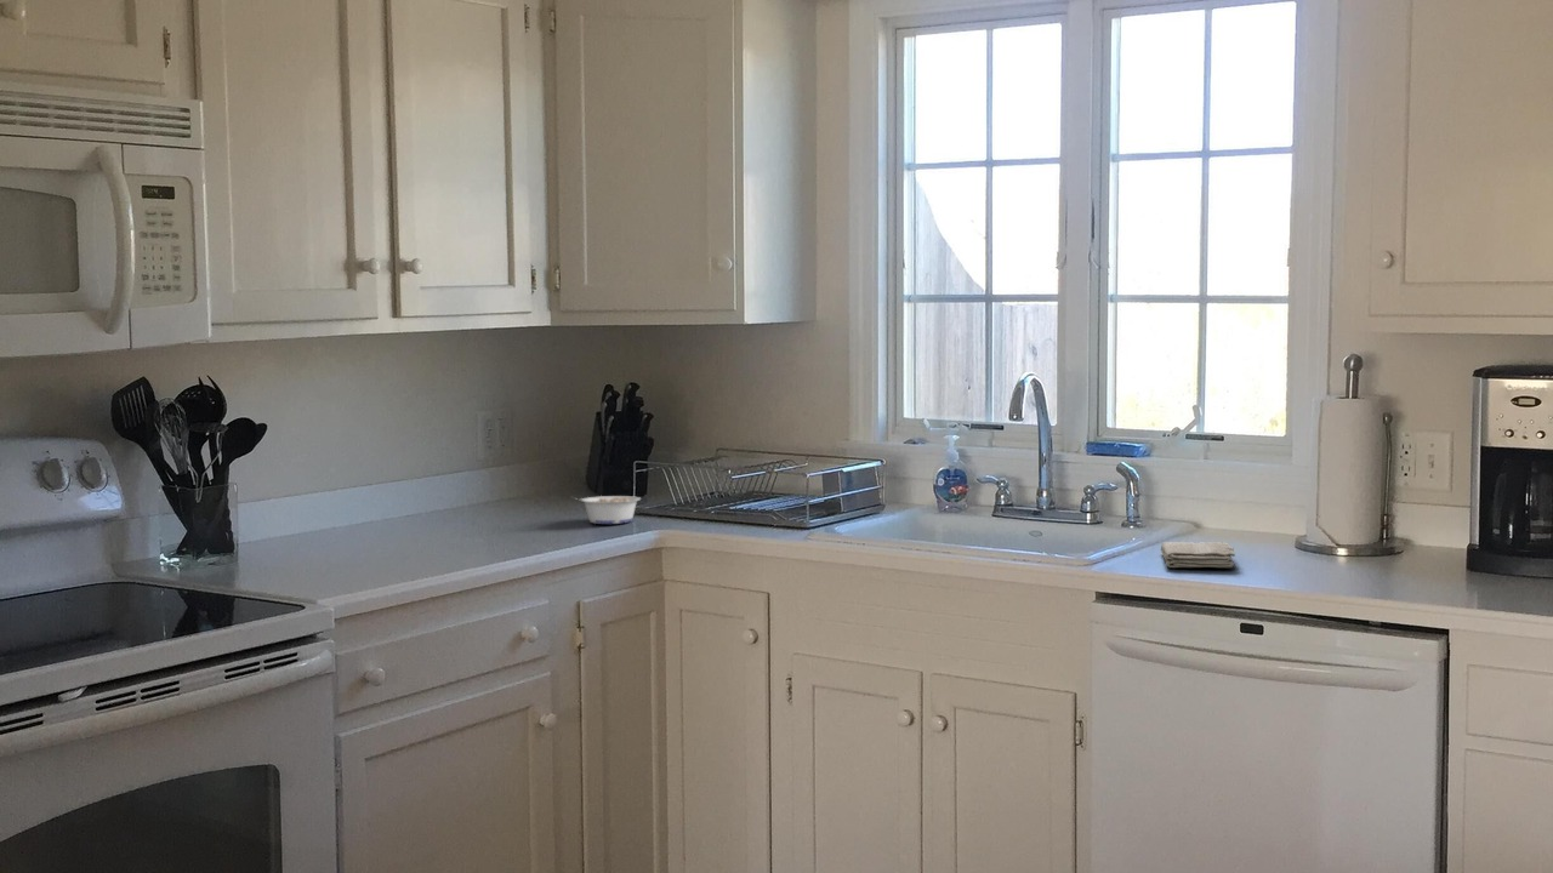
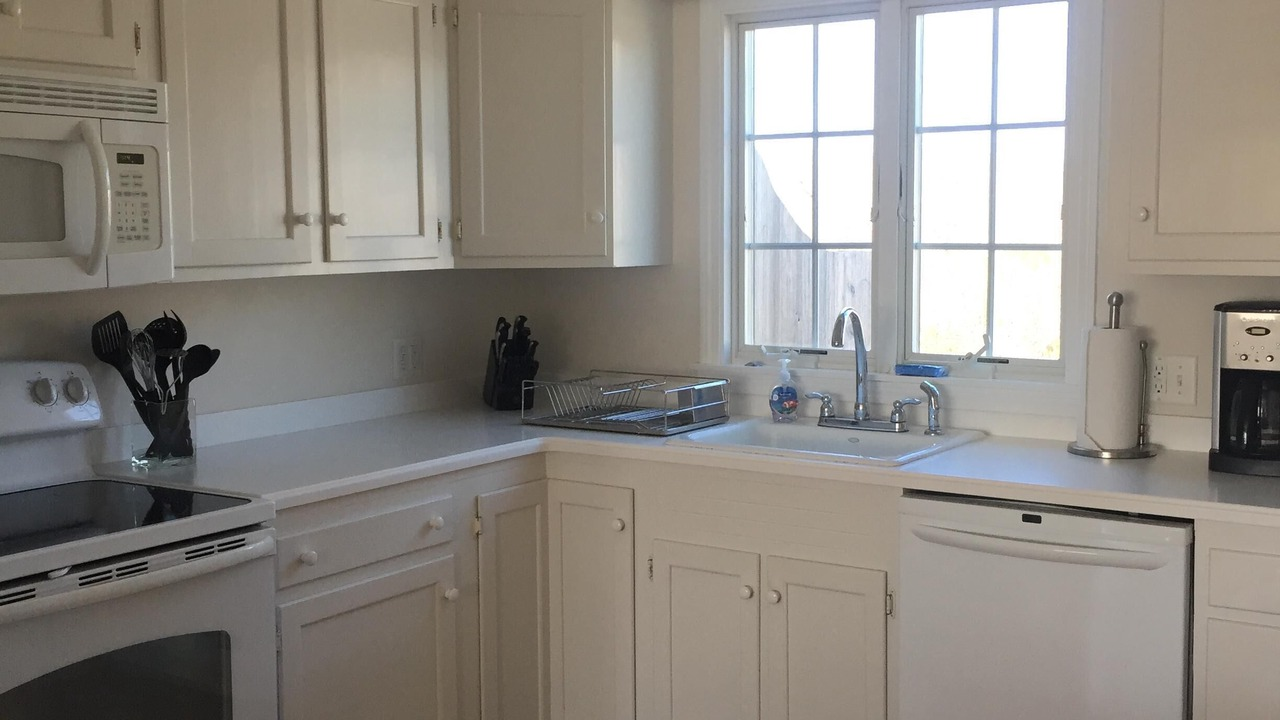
- washcloth [1160,541,1236,569]
- legume [569,495,642,525]
